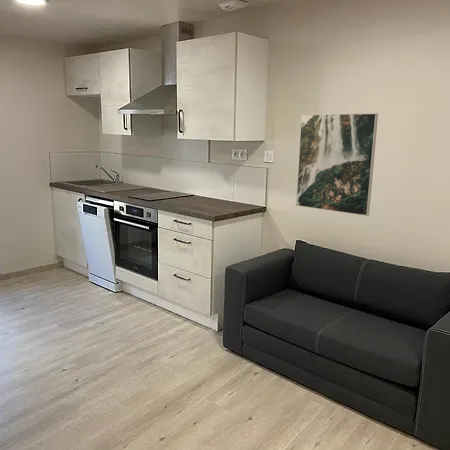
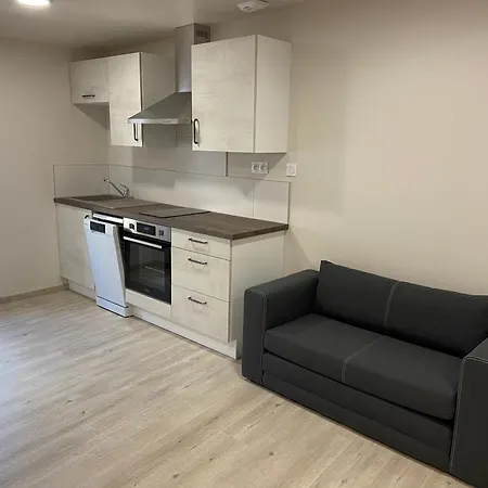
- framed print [295,112,379,217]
